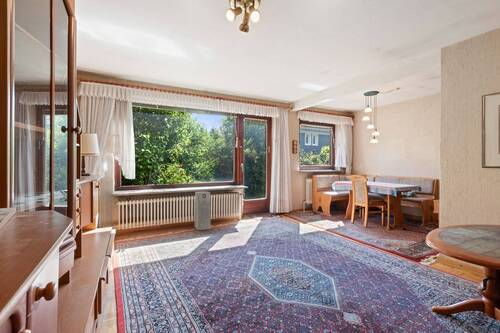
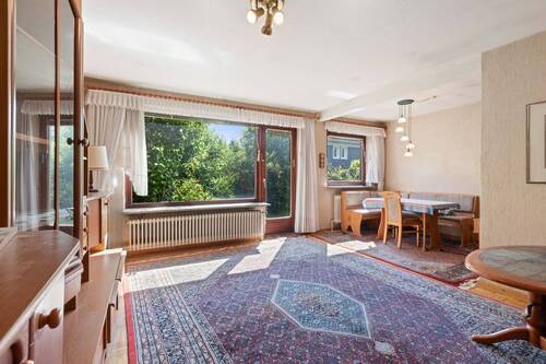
- air purifier [193,191,212,231]
